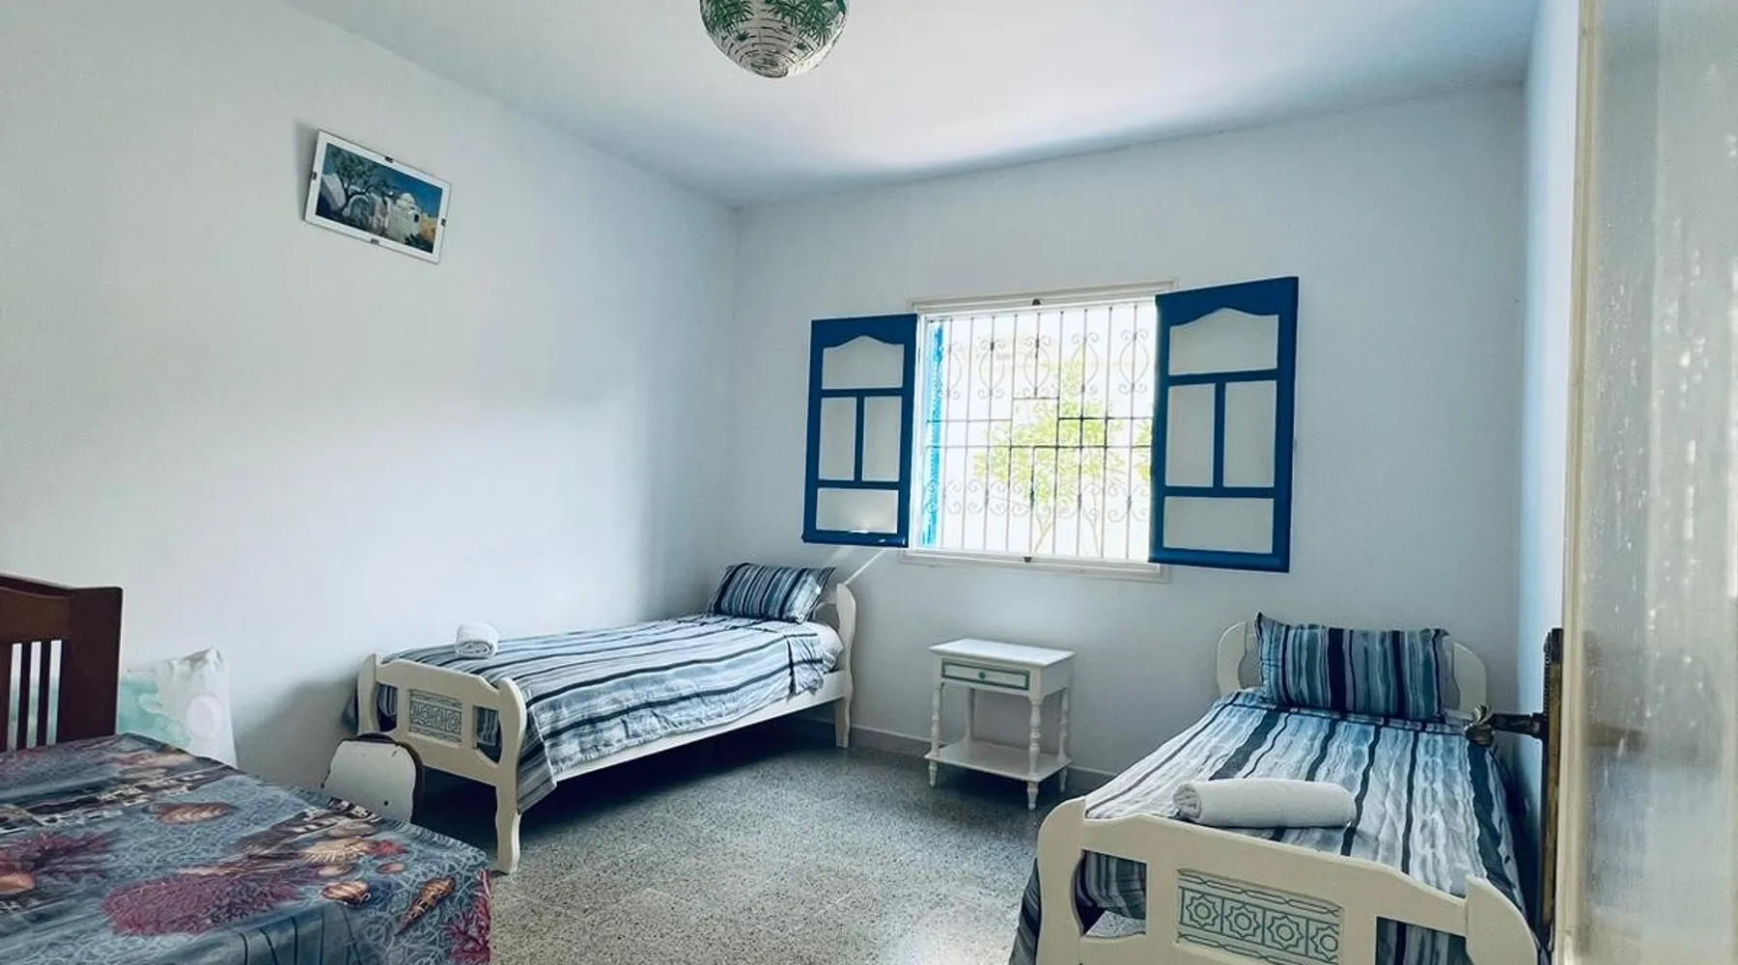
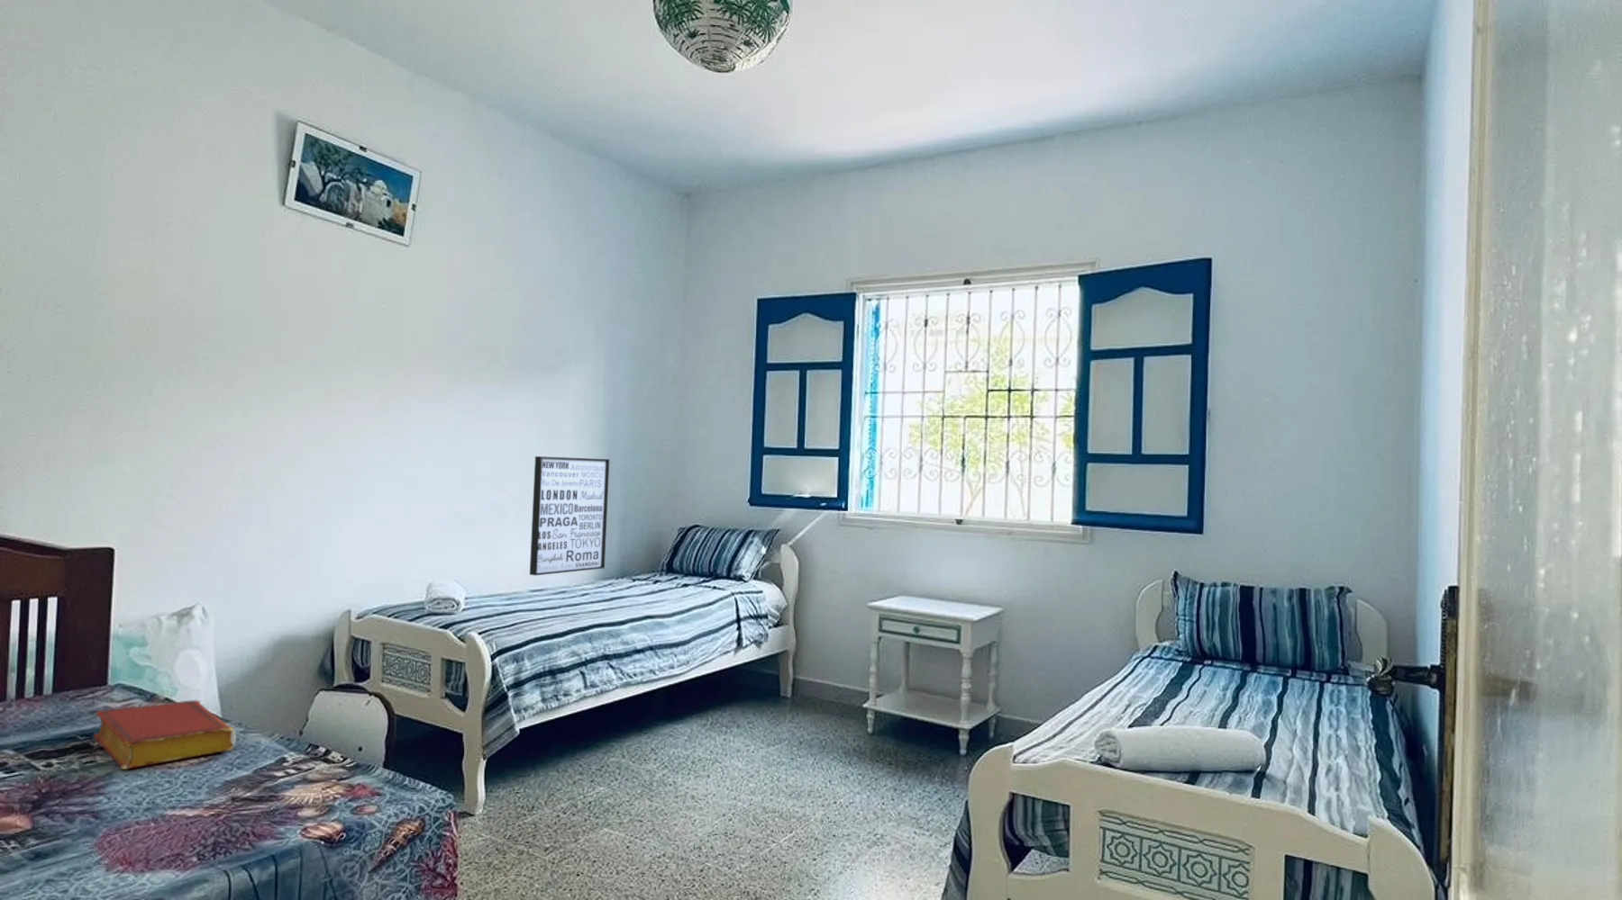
+ book [93,699,237,770]
+ wall art [529,456,610,576]
